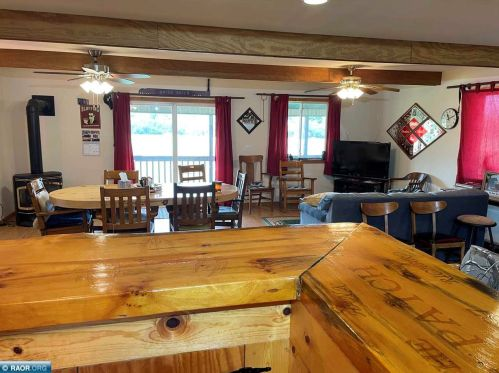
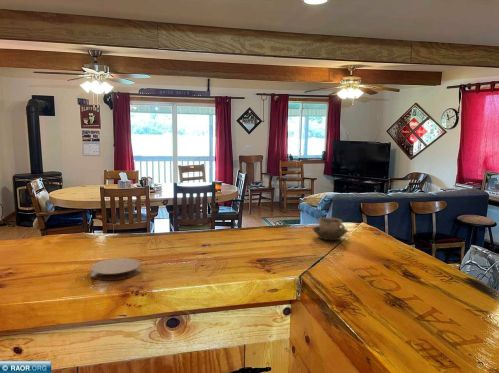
+ cup [311,217,349,241]
+ coaster [90,257,142,281]
